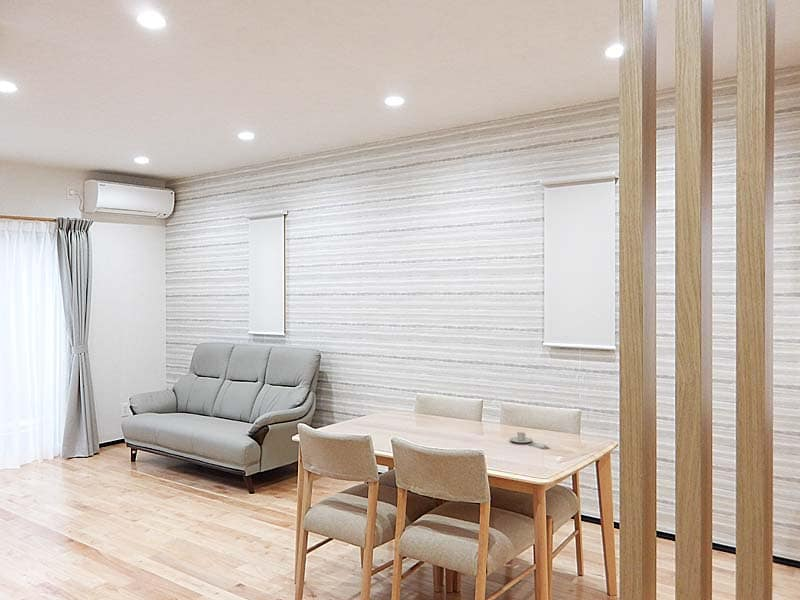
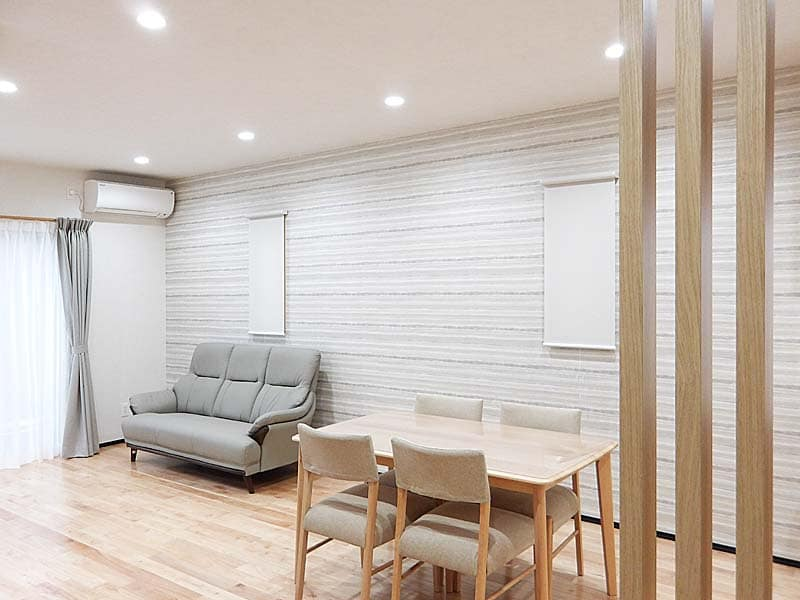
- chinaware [508,431,551,449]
